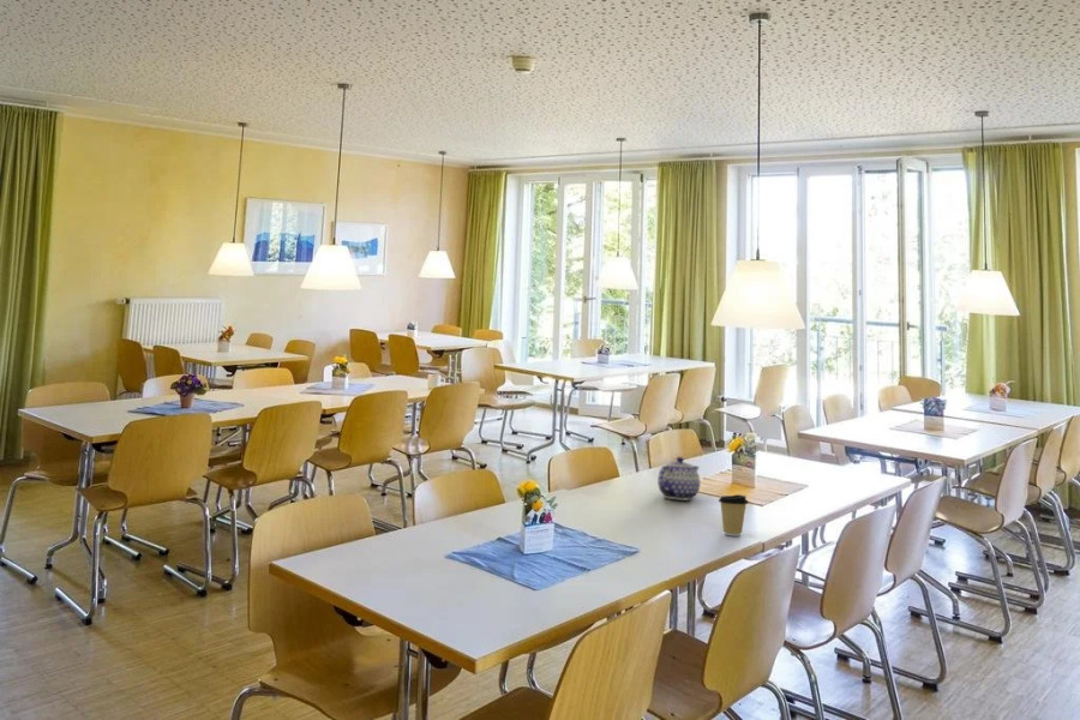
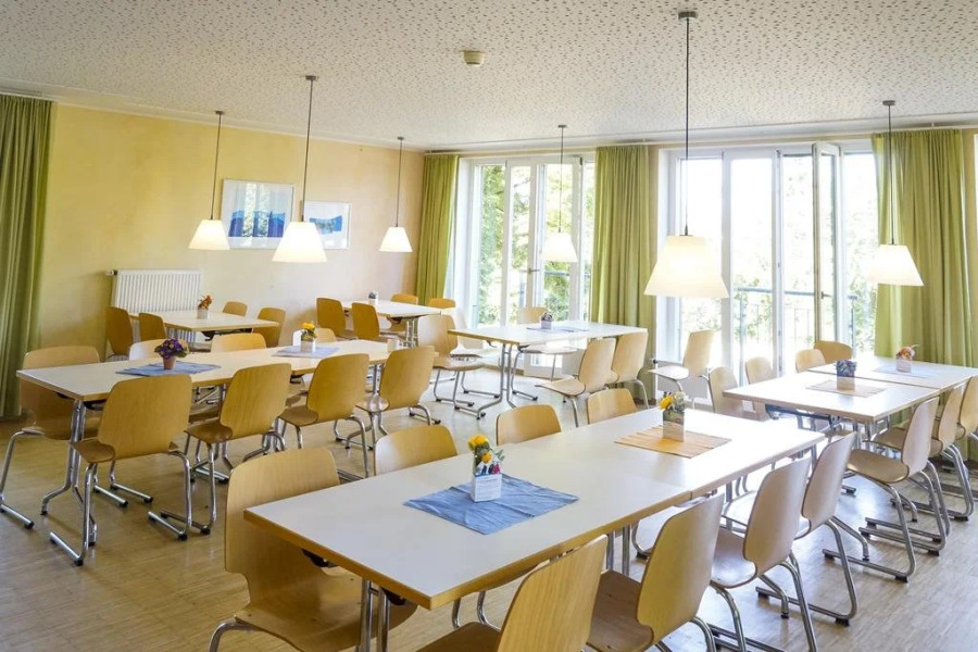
- coffee cup [718,493,749,538]
- teapot [656,456,701,500]
